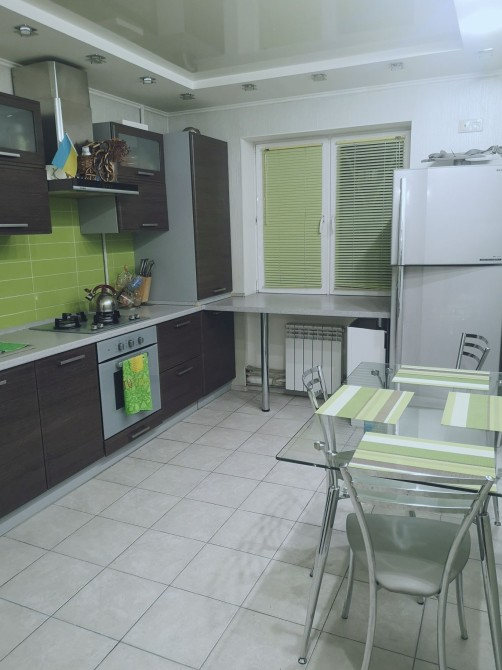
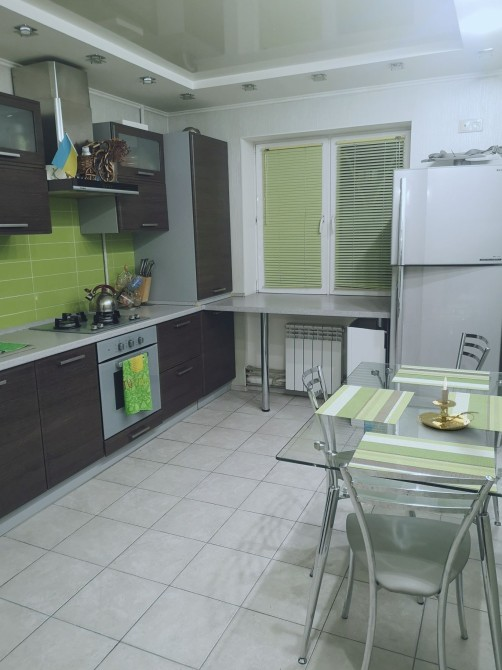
+ candle holder [418,376,480,431]
